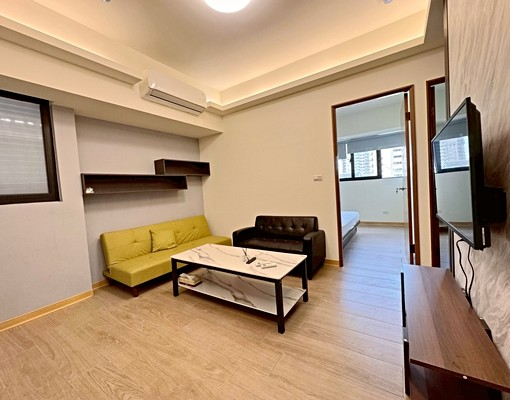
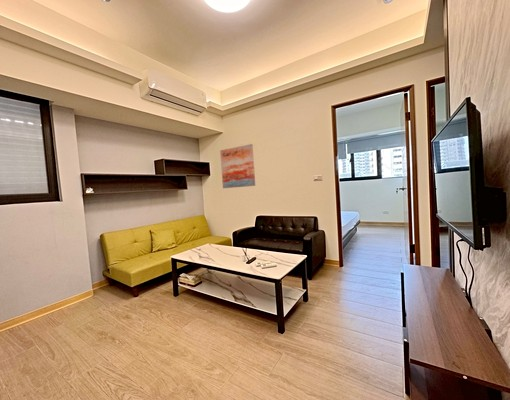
+ wall art [219,143,256,189]
